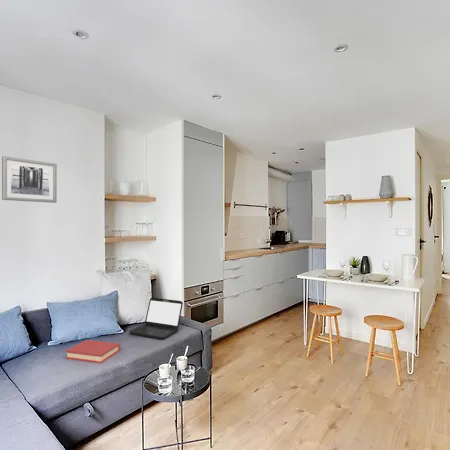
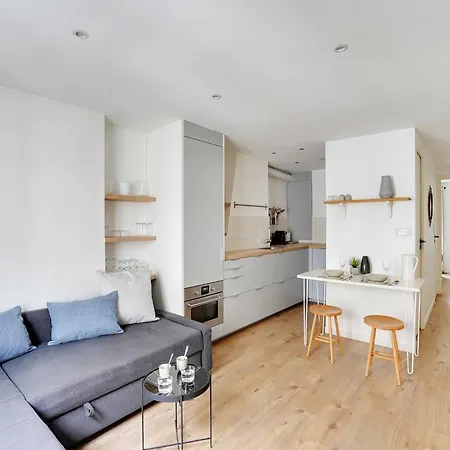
- wall art [1,155,58,204]
- laptop [128,297,184,341]
- hardback book [65,339,121,364]
